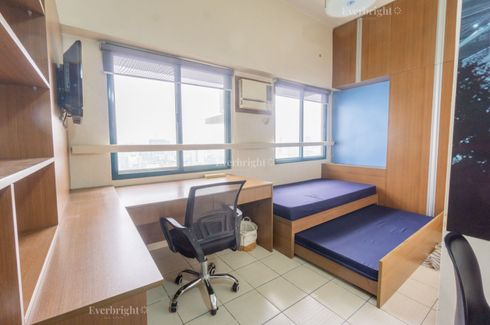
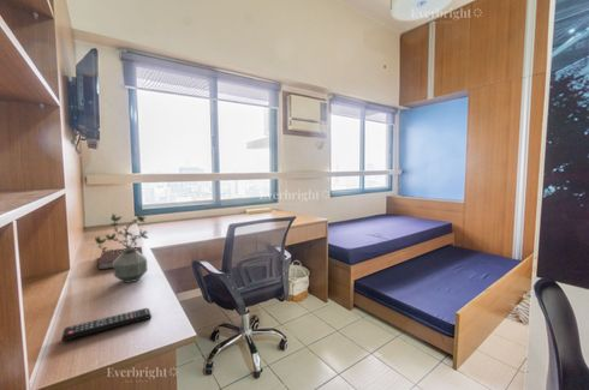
+ notebook [96,246,143,271]
+ potted plant [94,212,149,284]
+ remote control [60,307,153,342]
